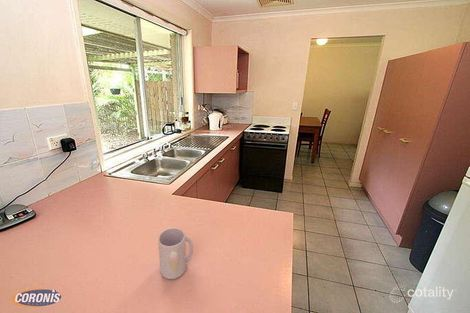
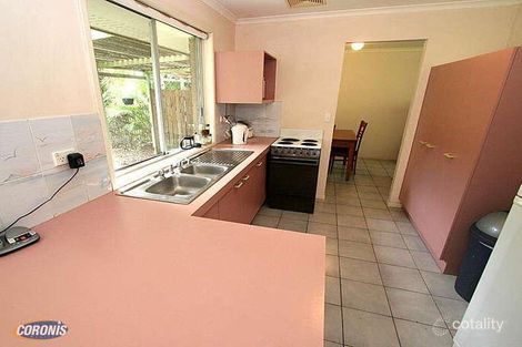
- mug [157,227,194,280]
